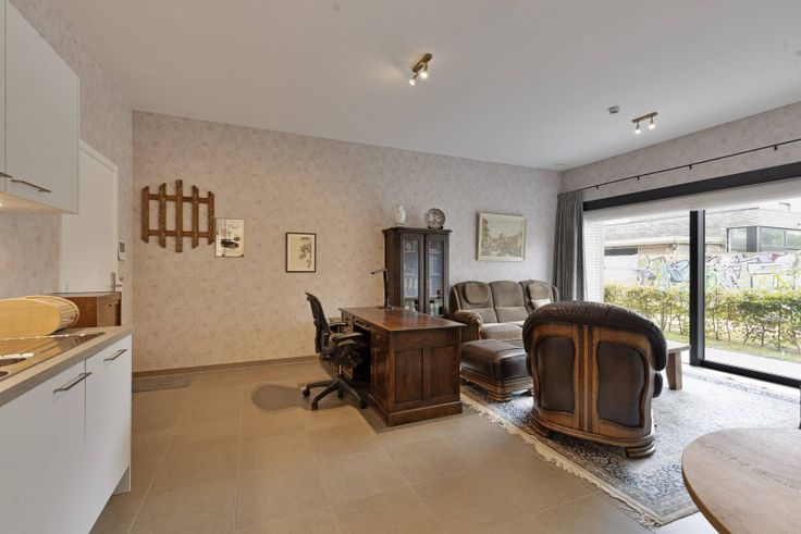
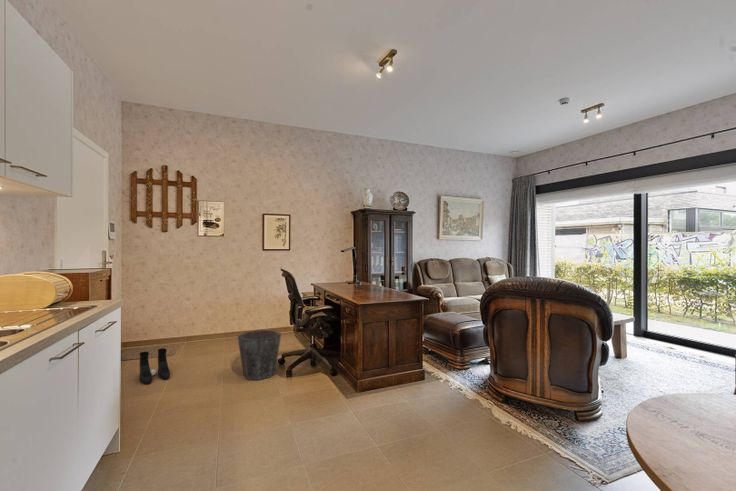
+ waste bin [237,329,282,381]
+ boots [138,347,171,385]
